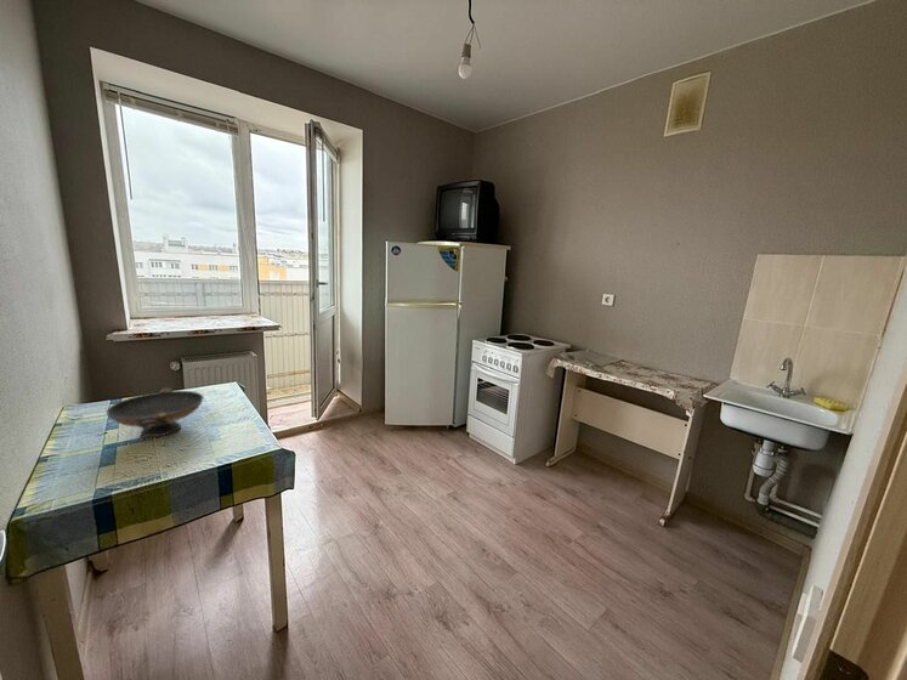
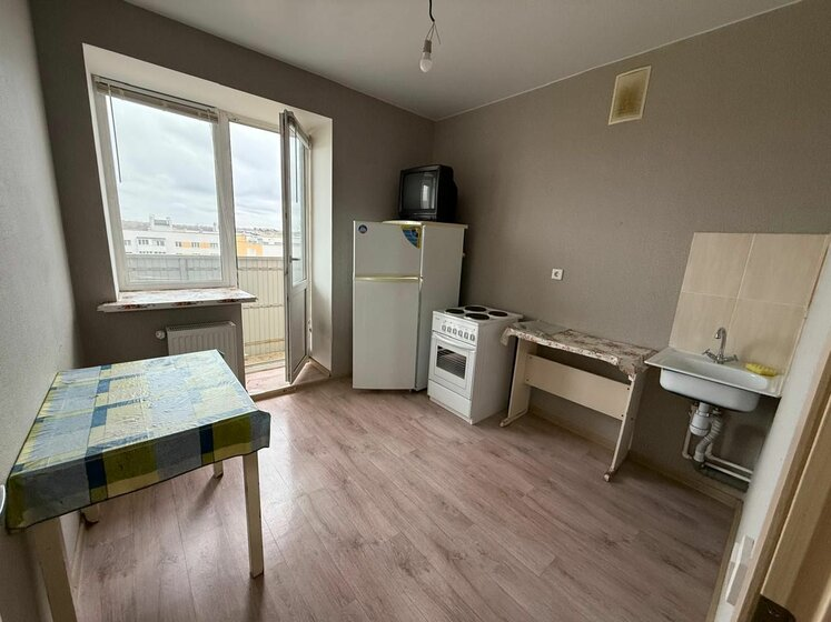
- decorative bowl [106,387,205,438]
